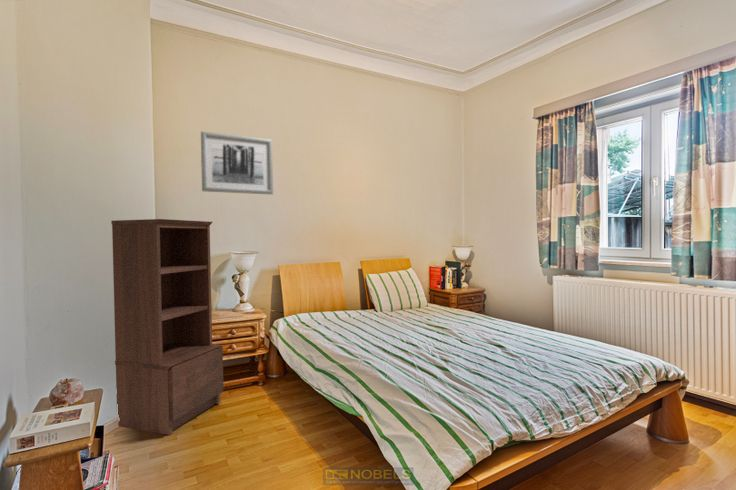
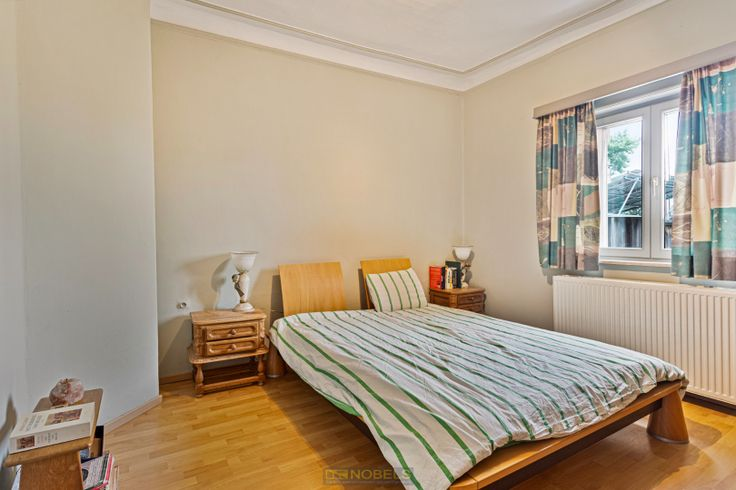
- wall art [200,130,274,195]
- shelving unit [110,218,224,436]
